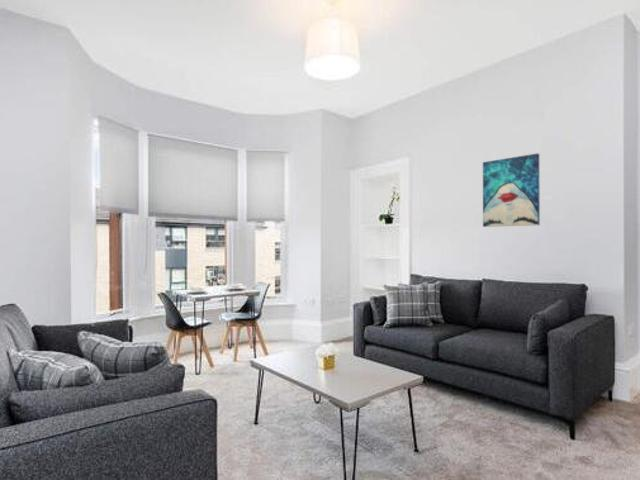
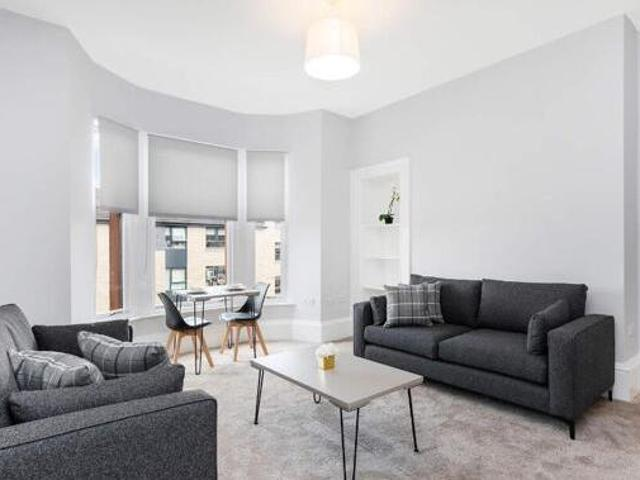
- wall art [482,152,541,228]
